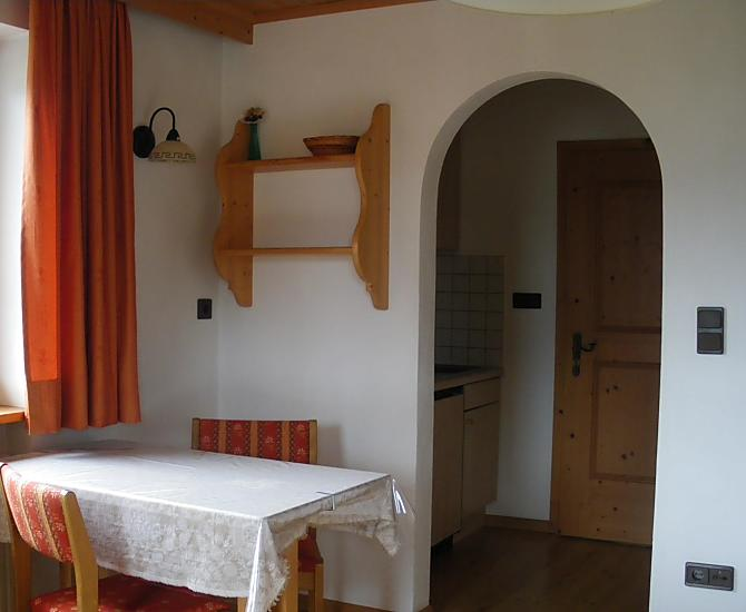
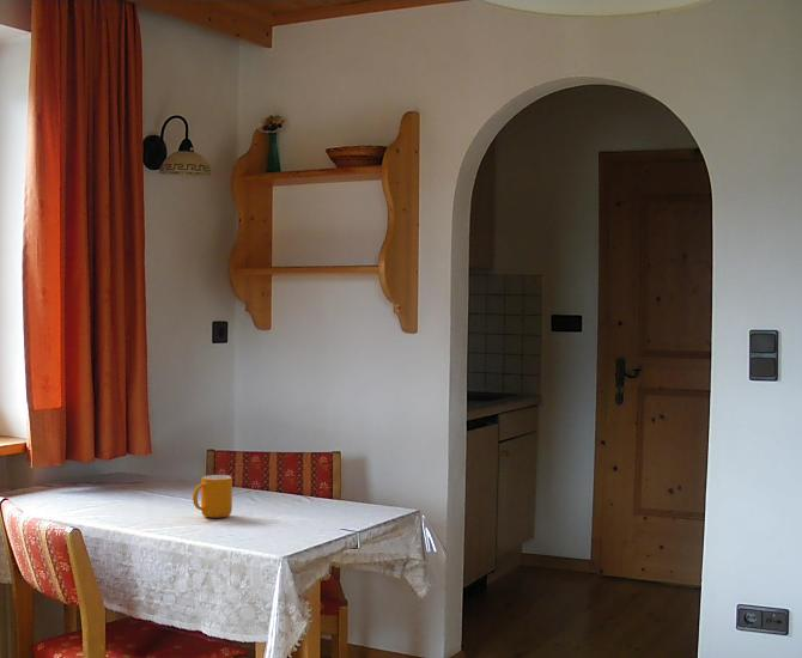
+ mug [192,474,233,519]
